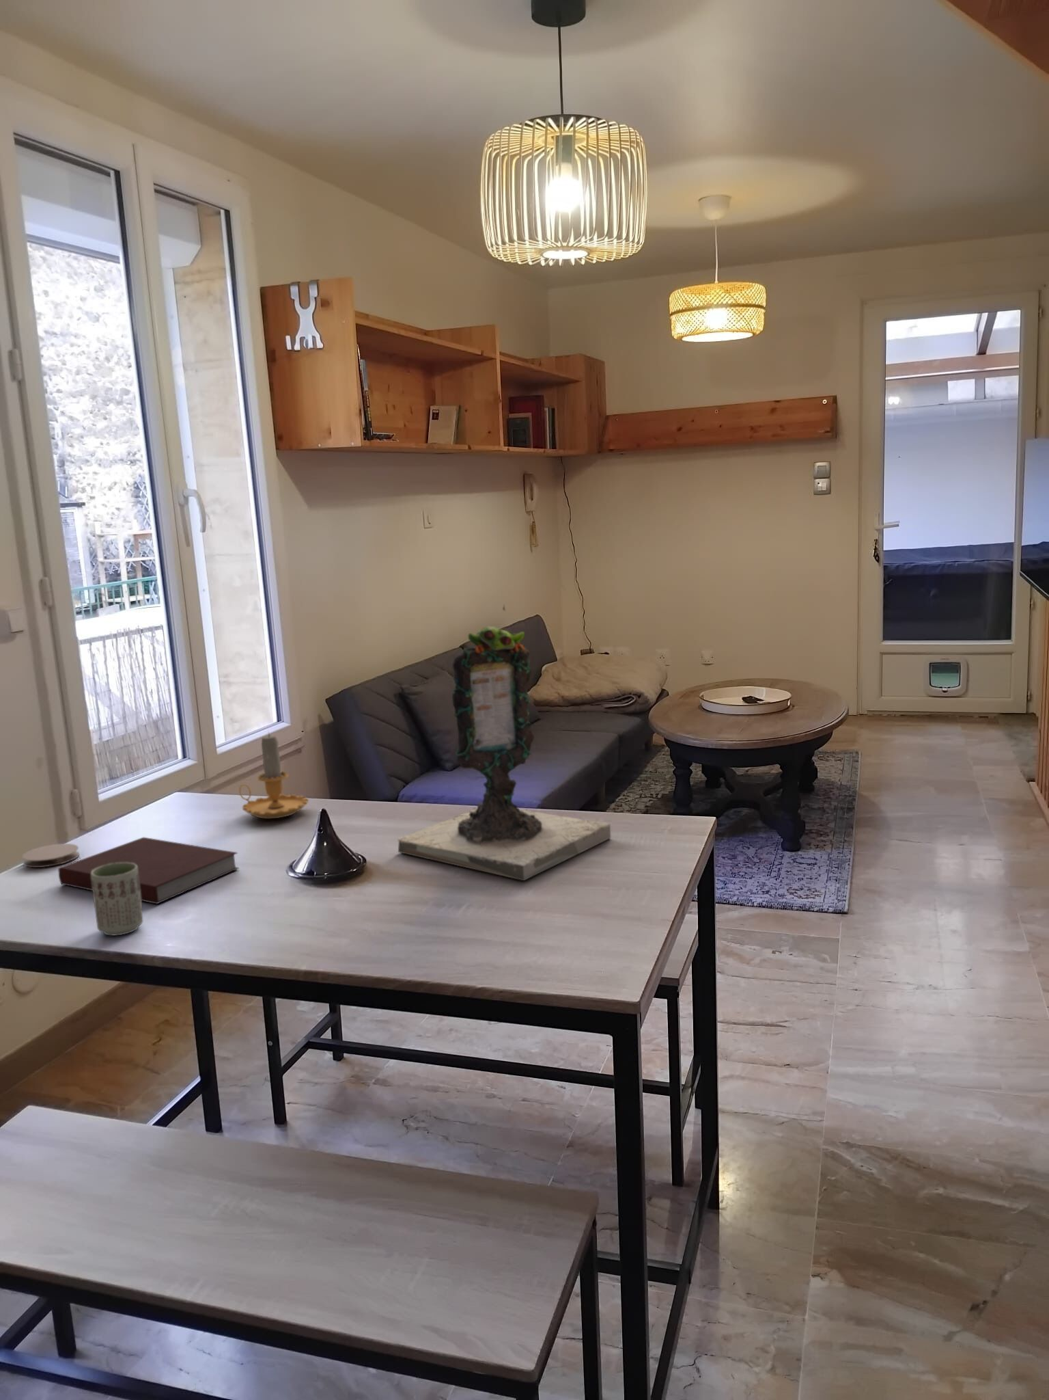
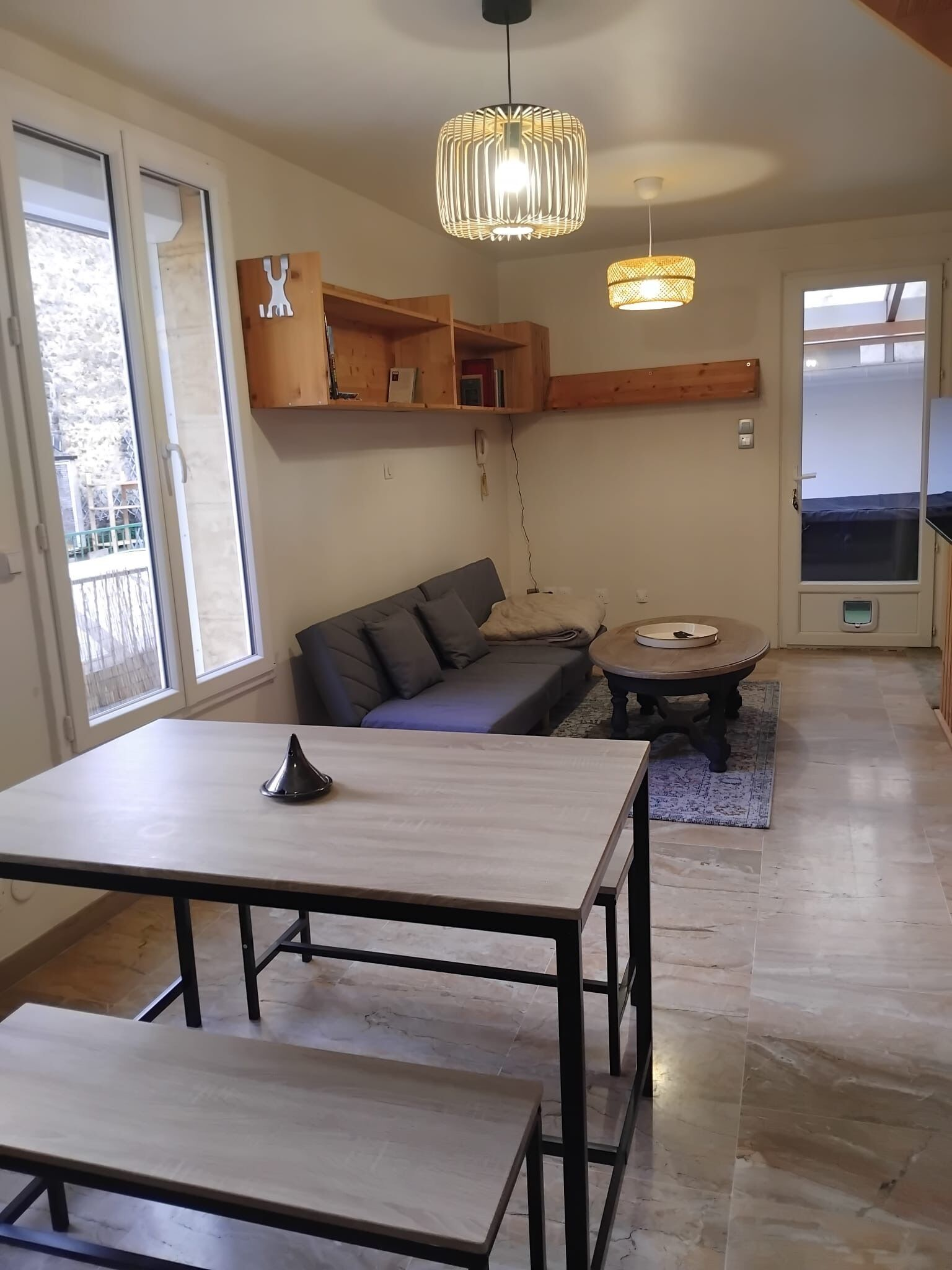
- cup [90,863,144,936]
- candle [238,732,310,820]
- coaster [21,843,80,869]
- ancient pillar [398,604,612,881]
- notebook [58,837,240,904]
